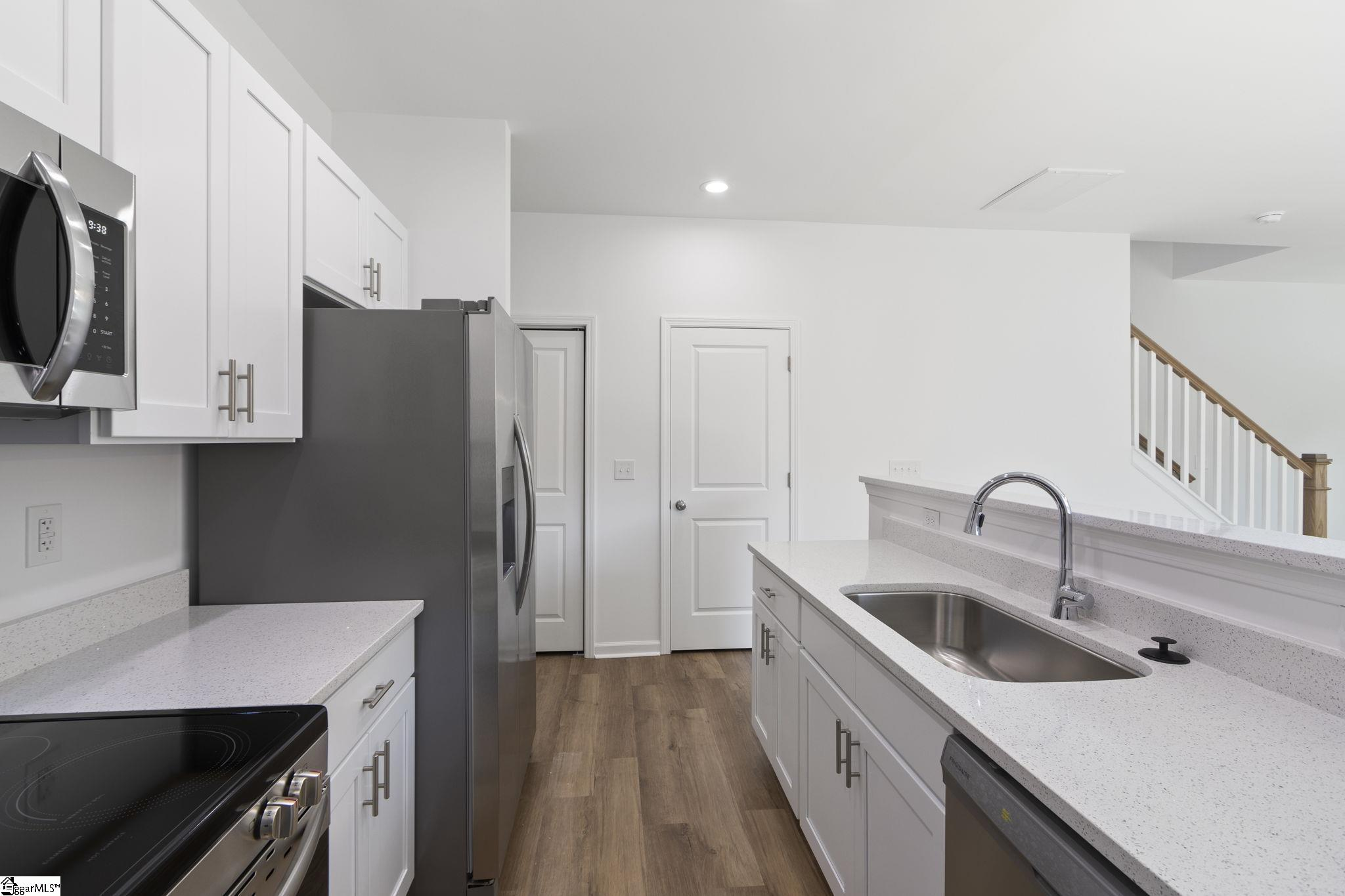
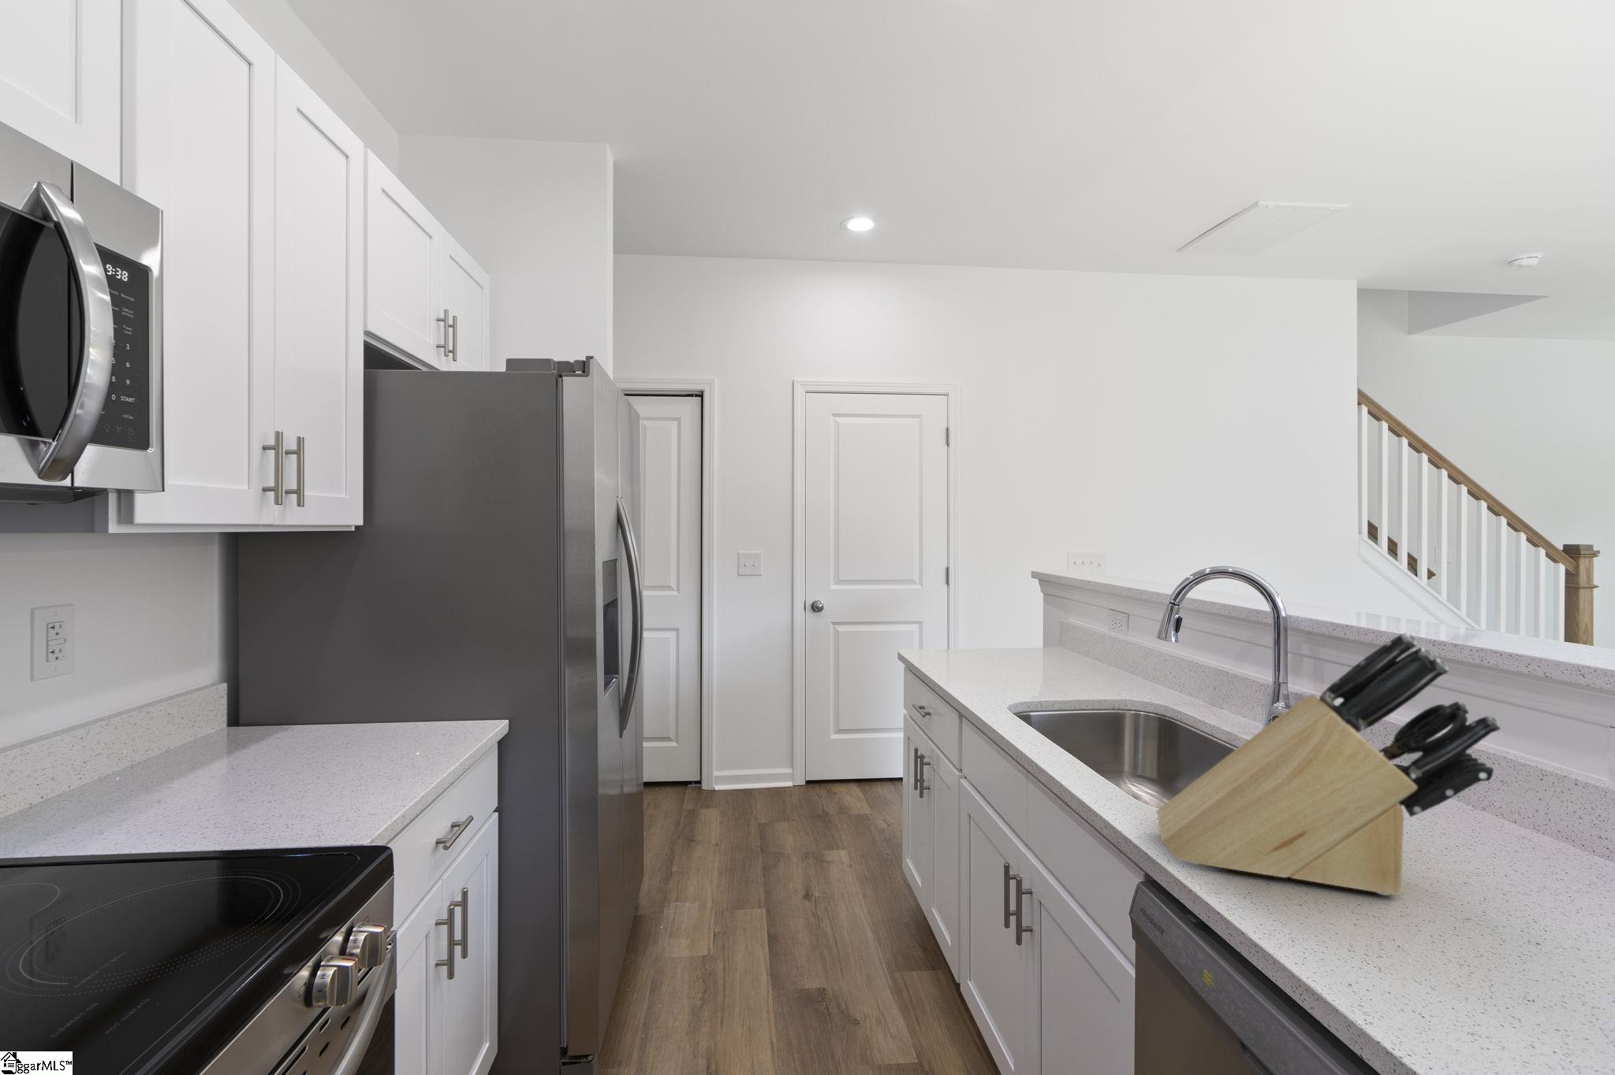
+ knife block [1156,631,1501,896]
